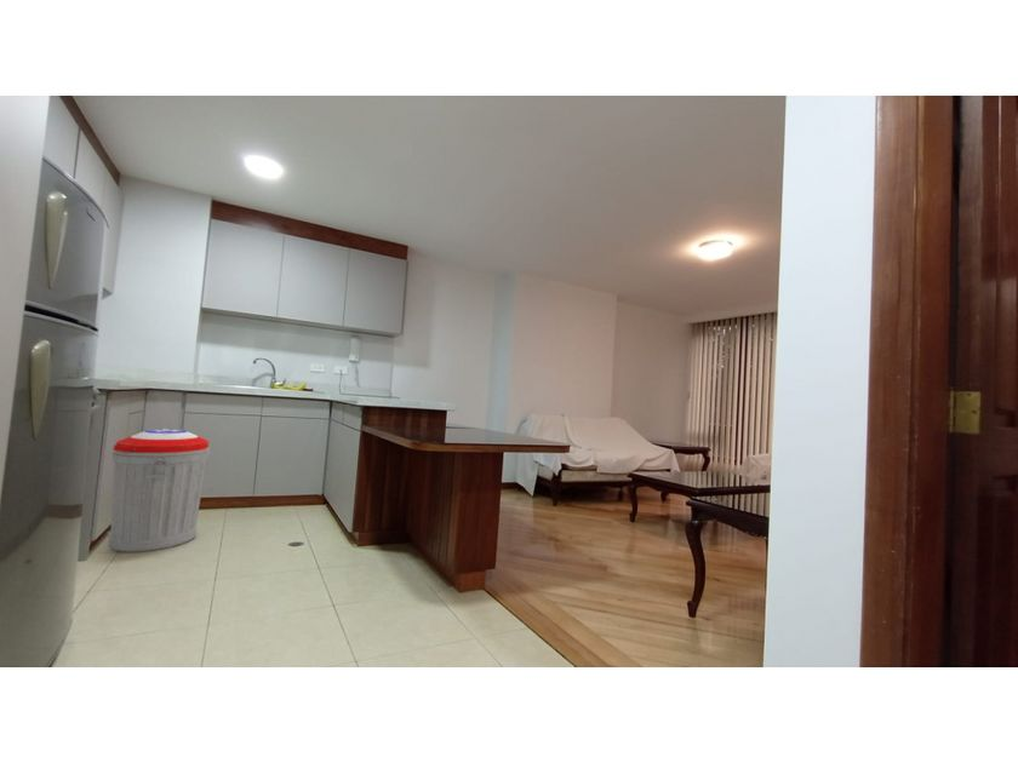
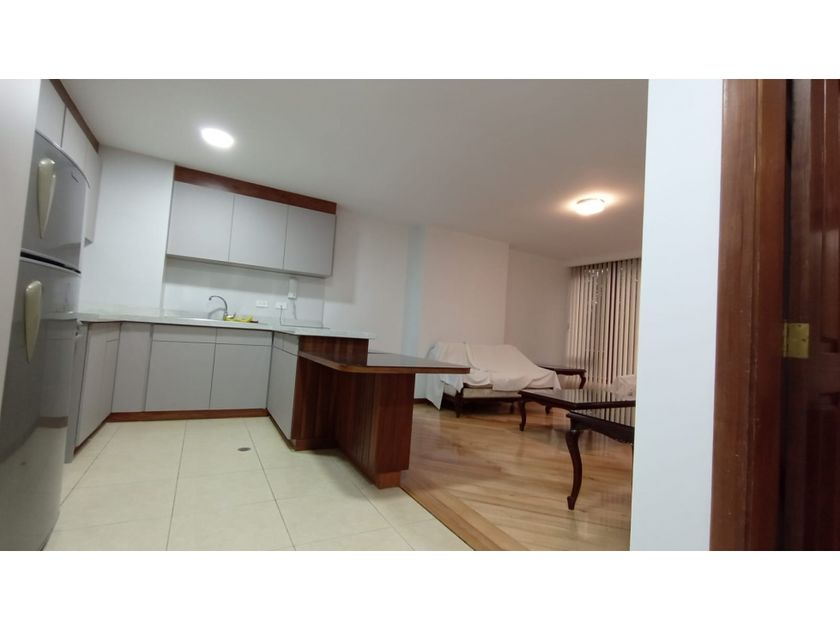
- trash can [107,428,211,553]
